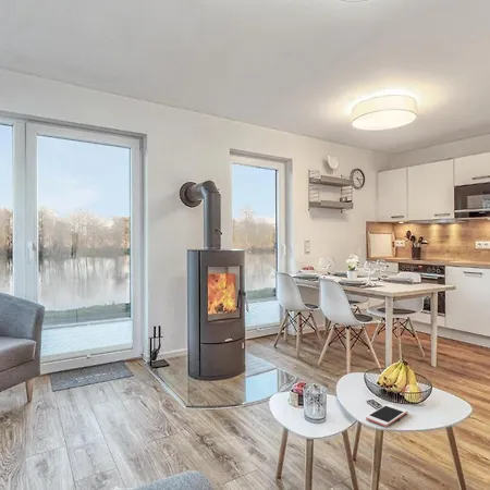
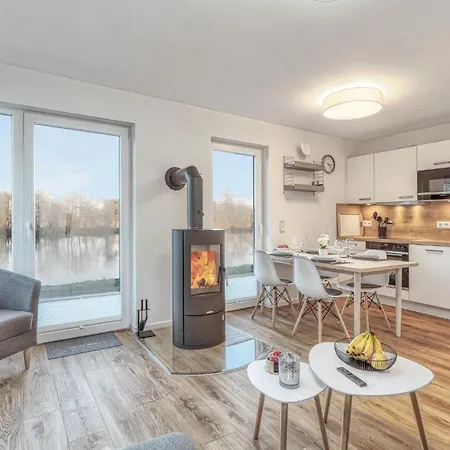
- cell phone [365,403,408,428]
